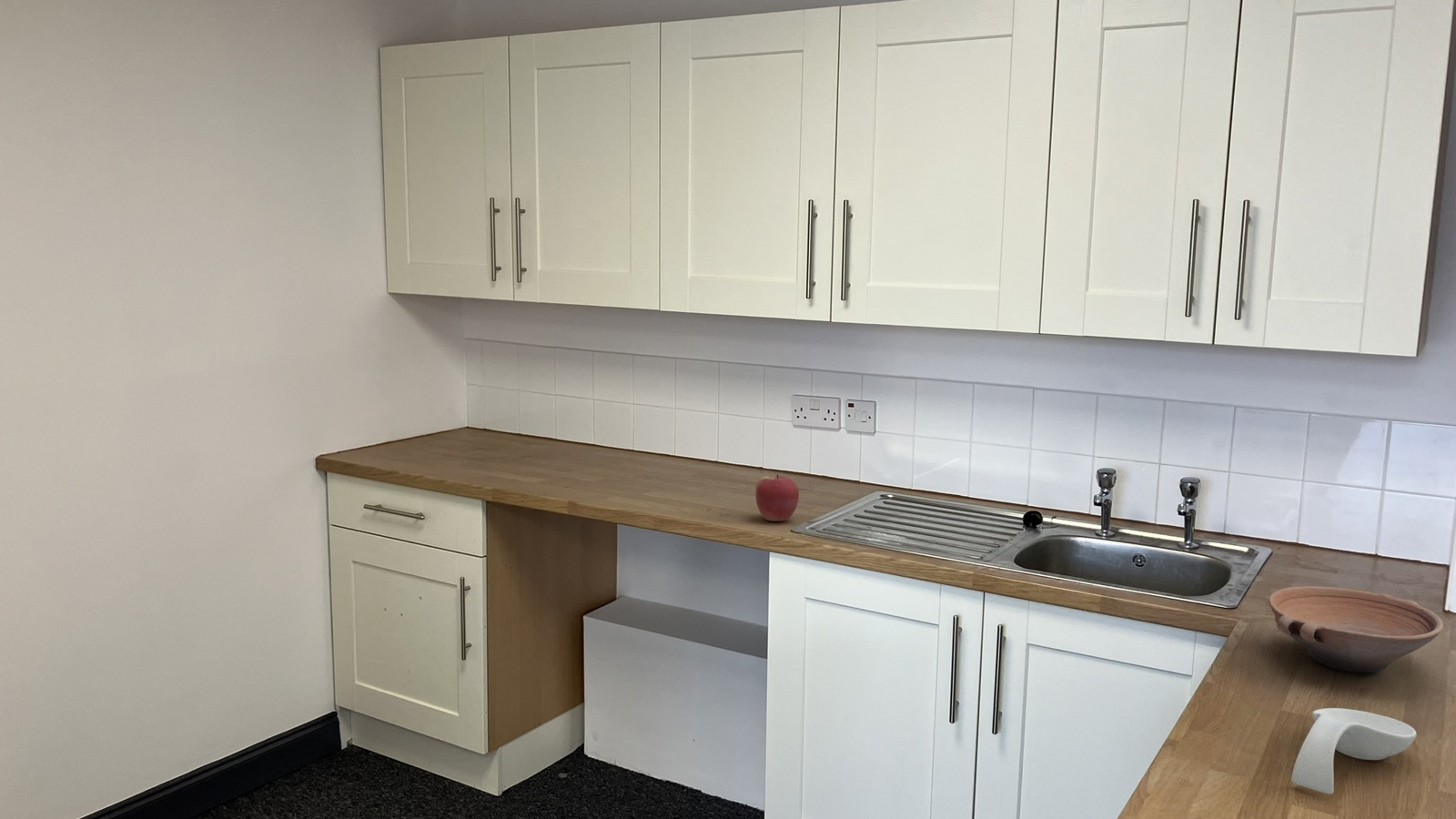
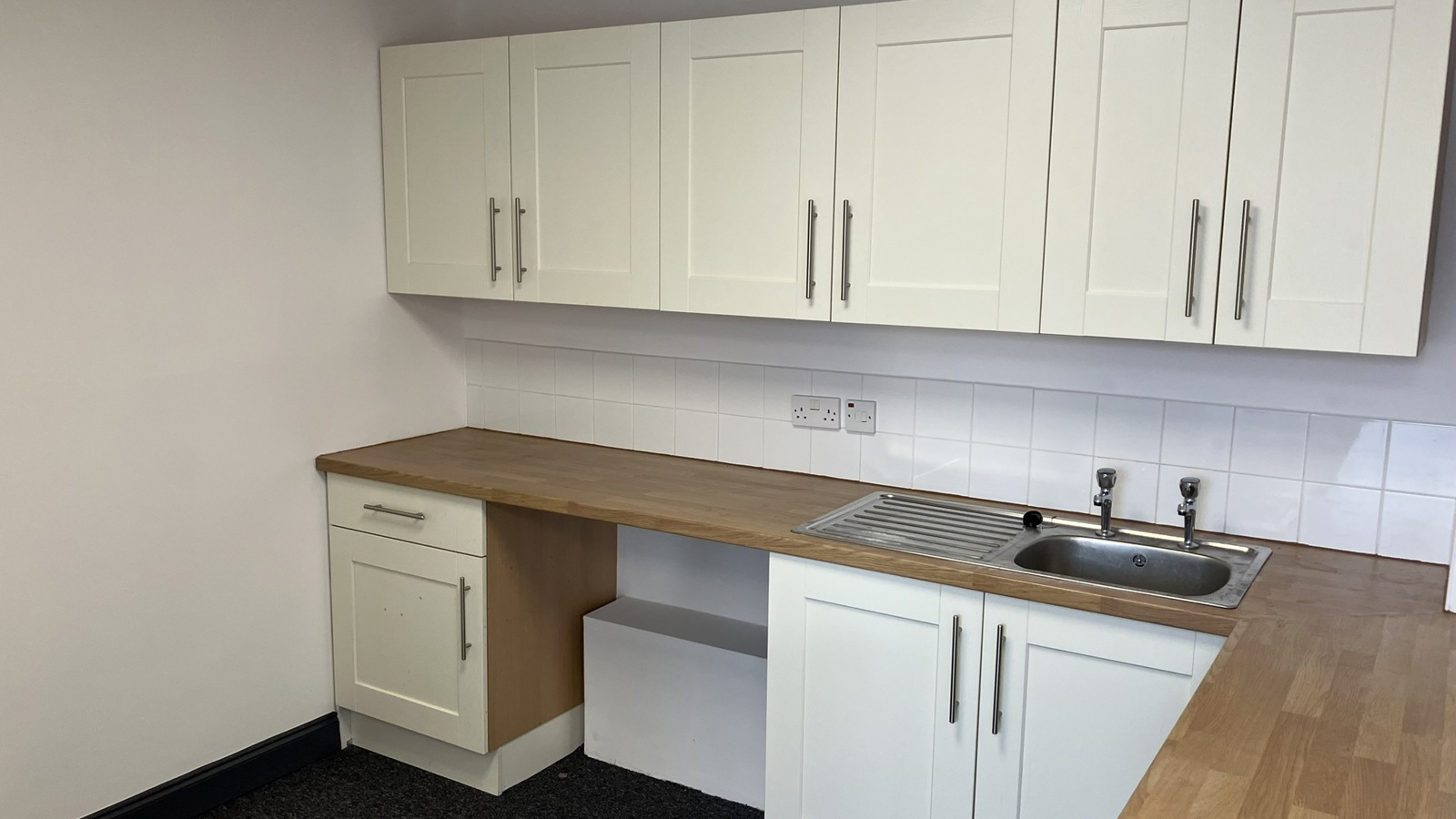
- apple [754,474,800,522]
- bowl [1268,585,1444,676]
- spoon rest [1290,707,1418,795]
